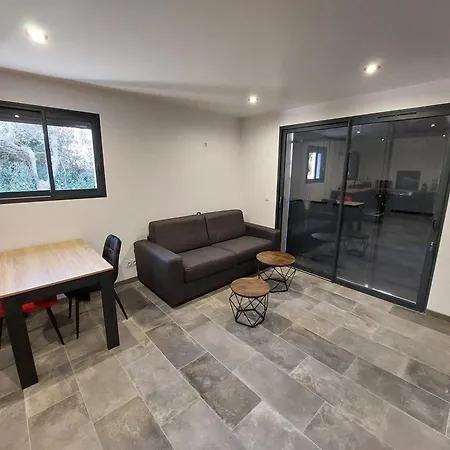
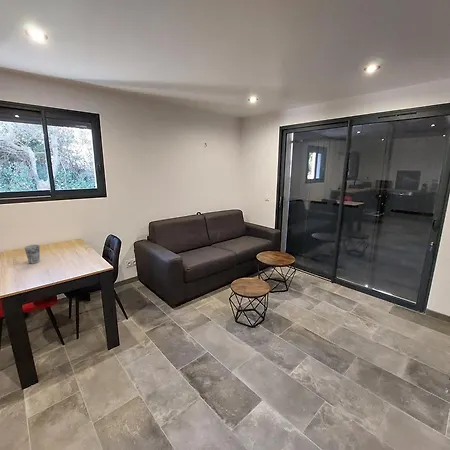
+ cup [23,244,41,265]
